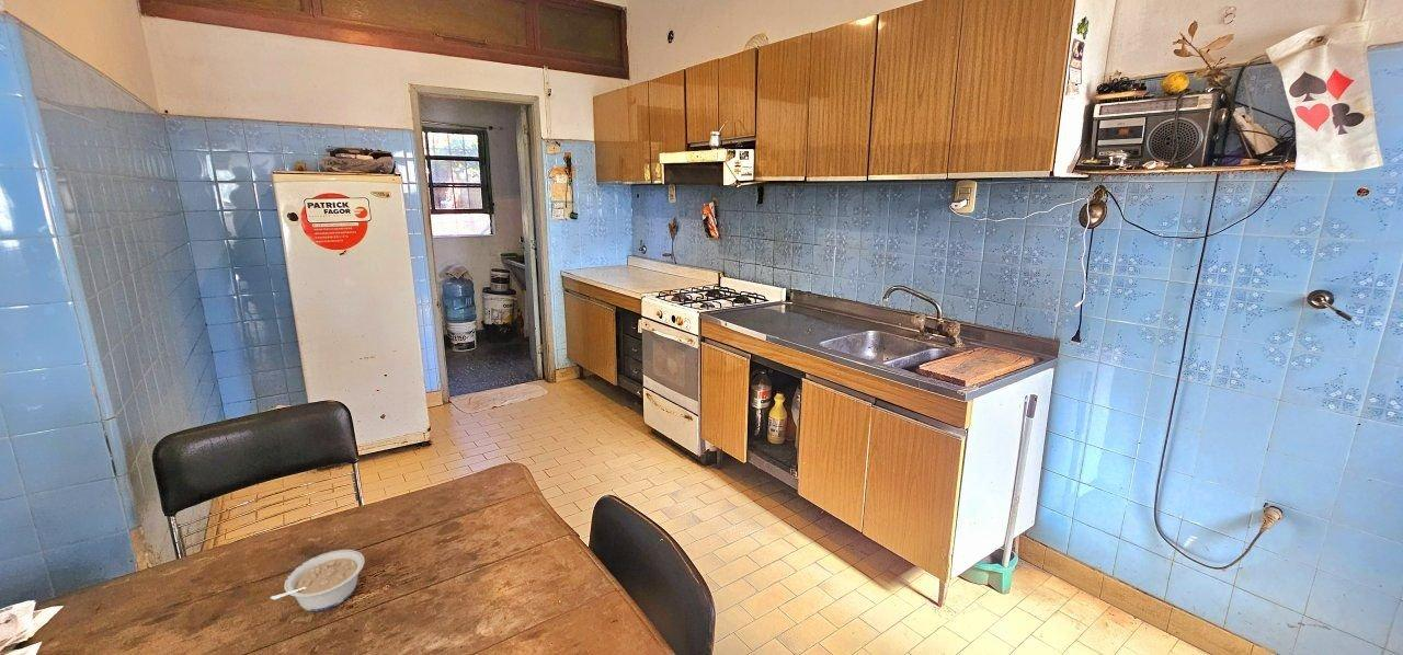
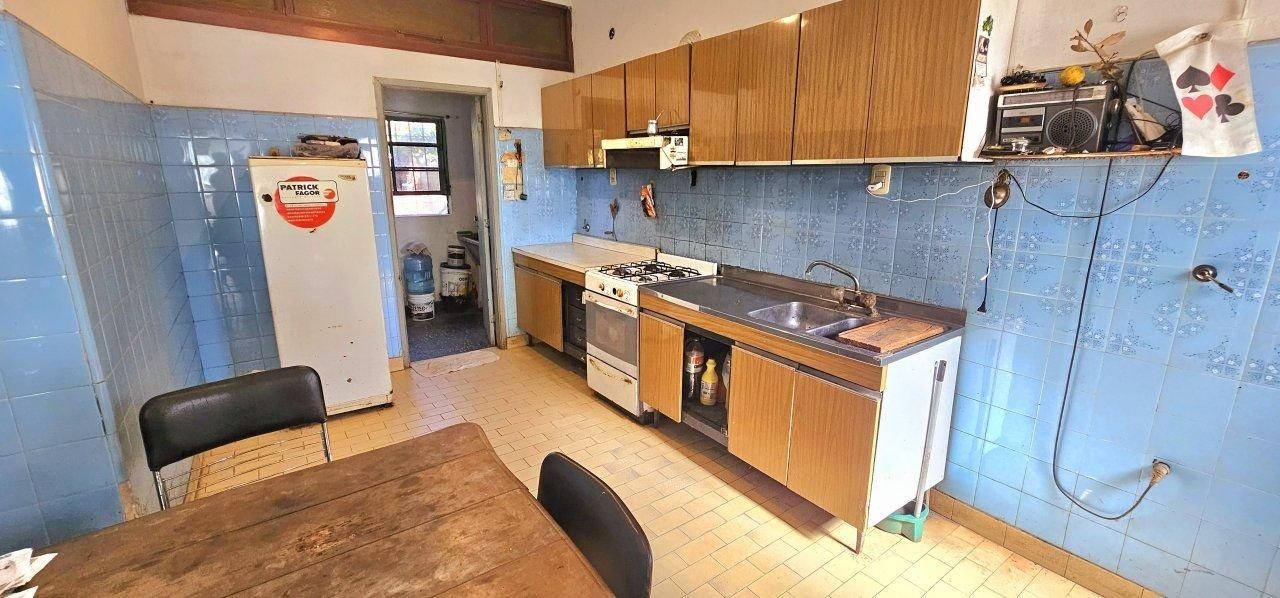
- legume [269,549,366,612]
